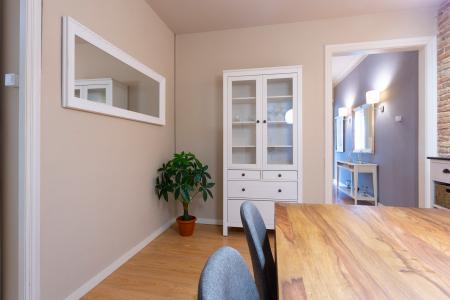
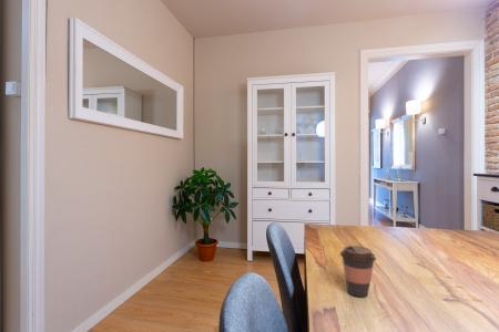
+ coffee cup [339,245,377,298]
